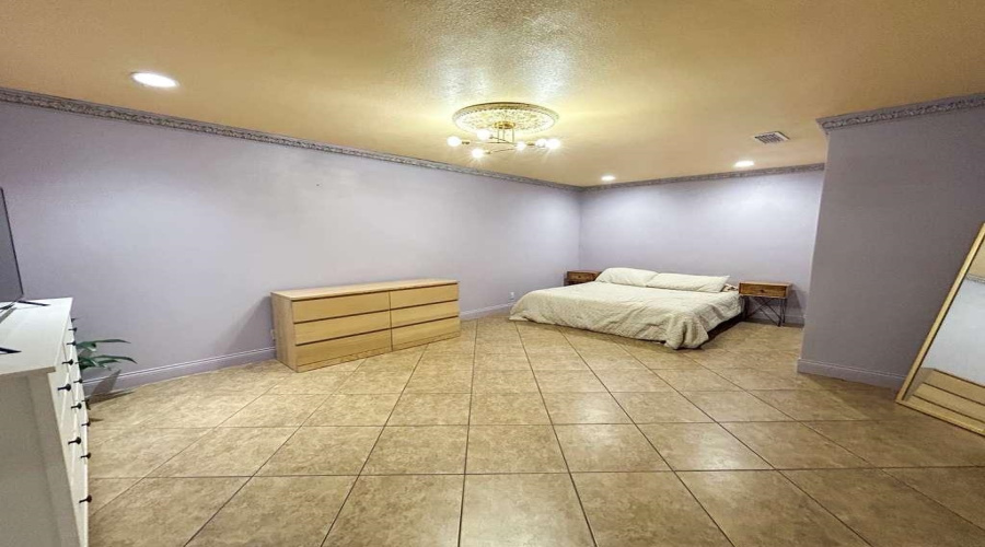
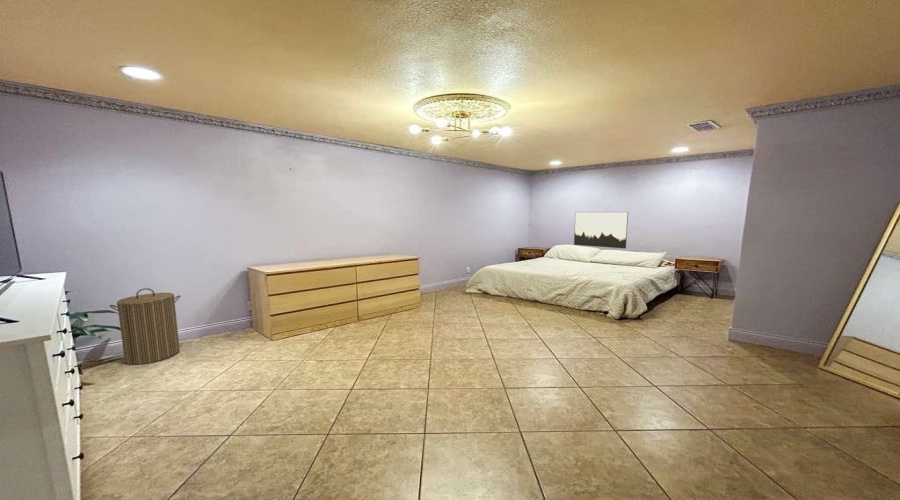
+ wall art [573,211,629,250]
+ laundry hamper [109,287,182,366]
